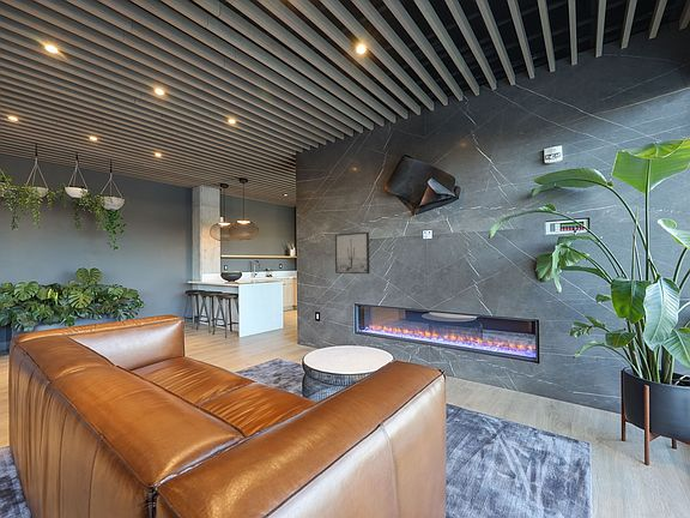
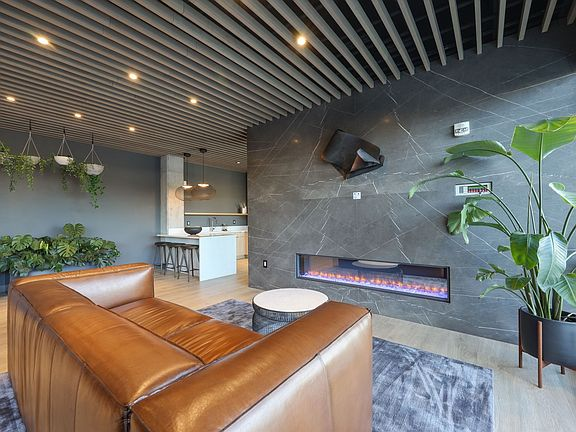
- wall art [334,231,370,275]
